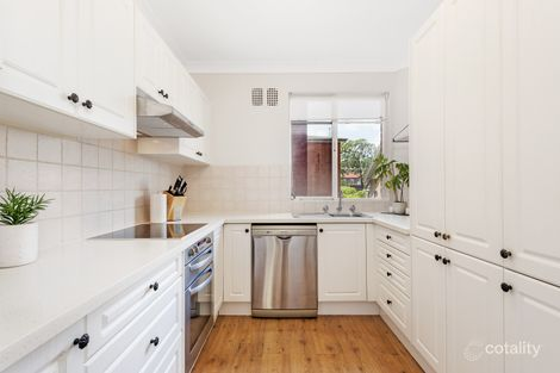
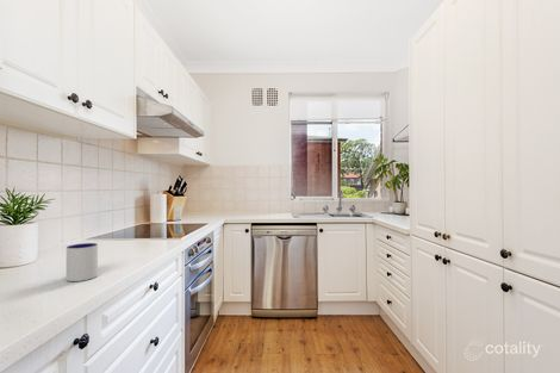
+ mug [66,242,99,282]
